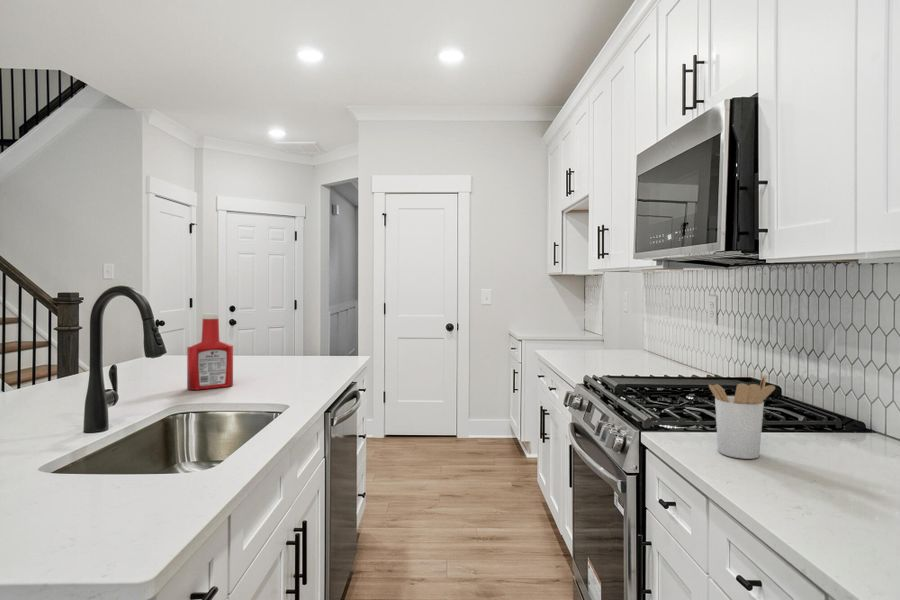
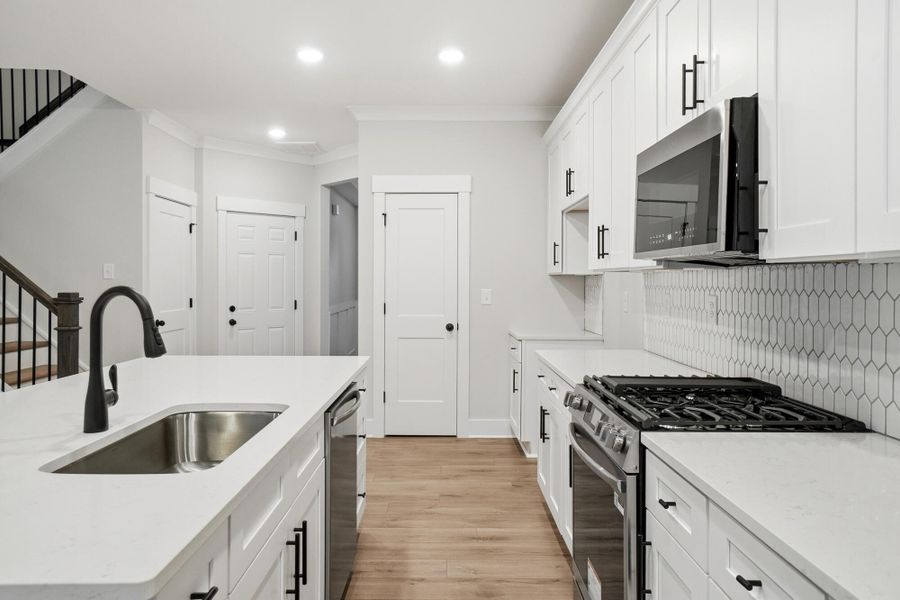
- utensil holder [708,374,776,460]
- soap bottle [186,313,234,391]
